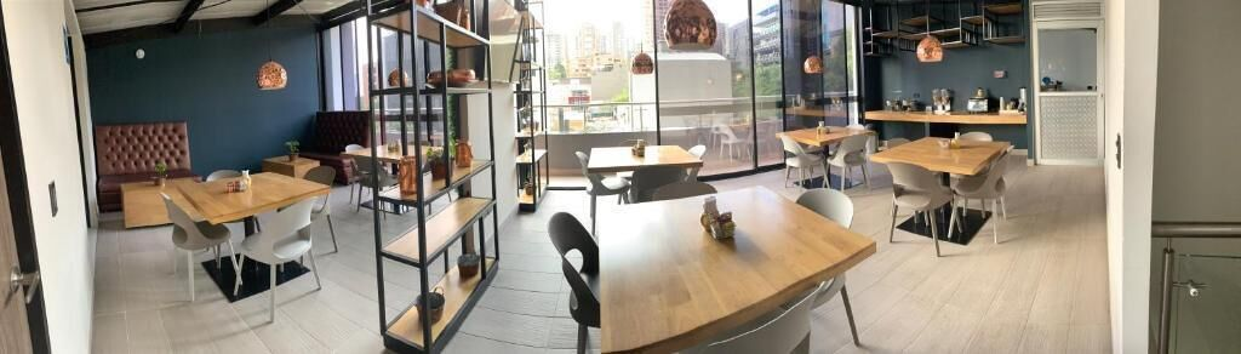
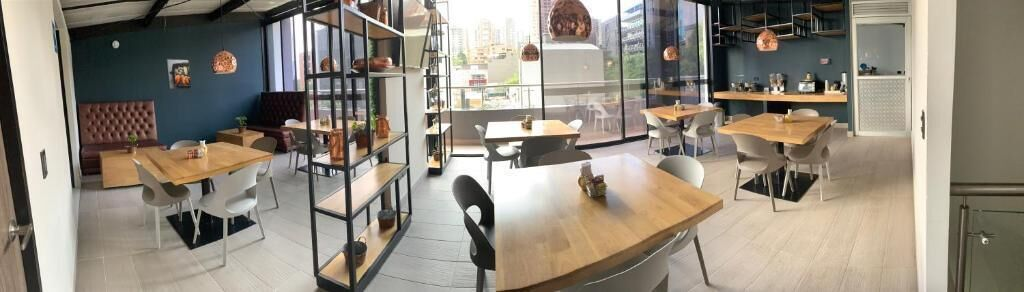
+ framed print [165,57,193,91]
